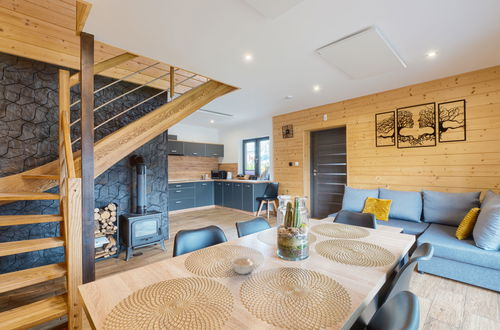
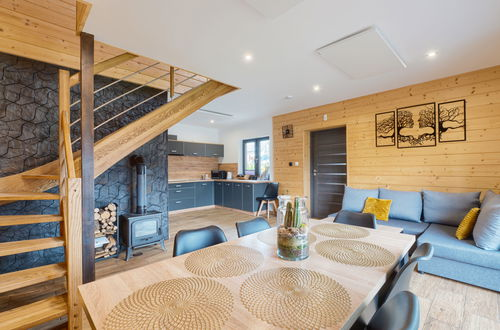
- legume [230,255,256,275]
